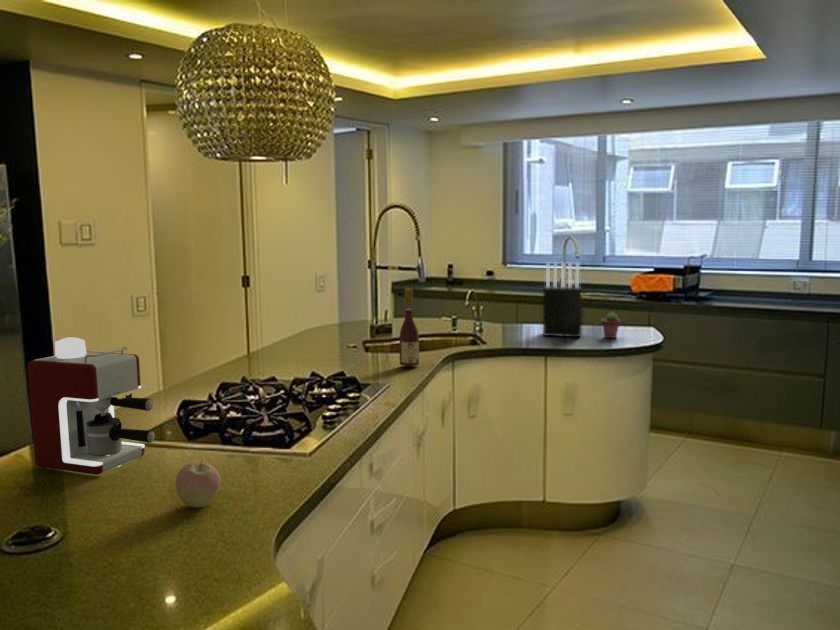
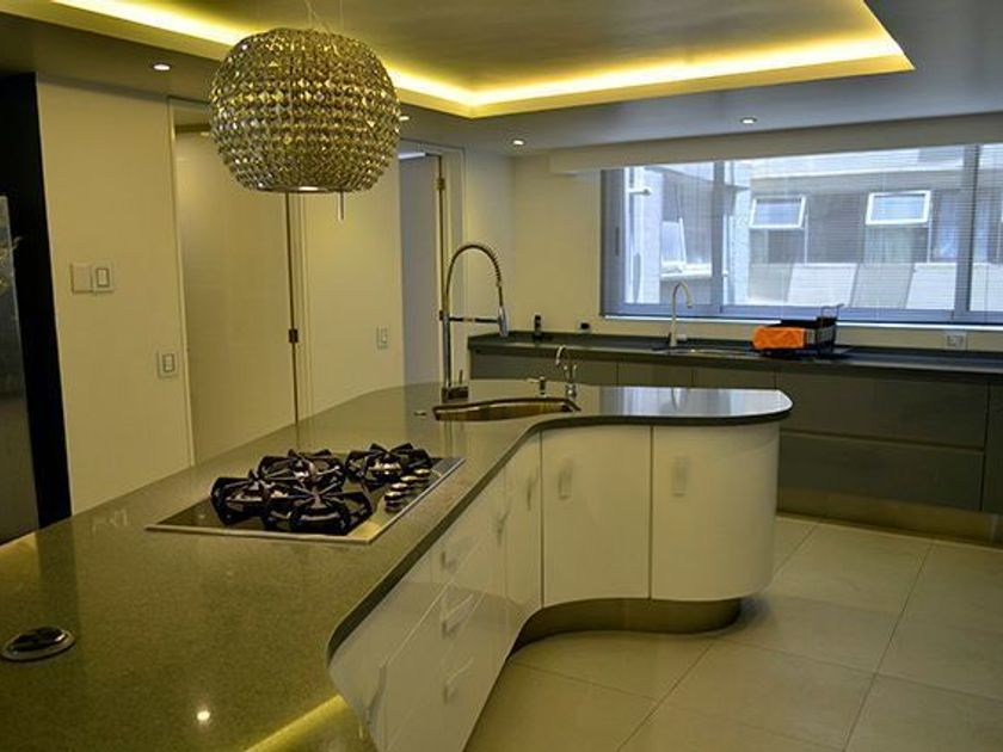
- wine bottle [398,288,420,367]
- knife block [542,262,583,338]
- potted succulent [600,311,622,339]
- apple [175,458,222,509]
- coffee maker [27,336,156,476]
